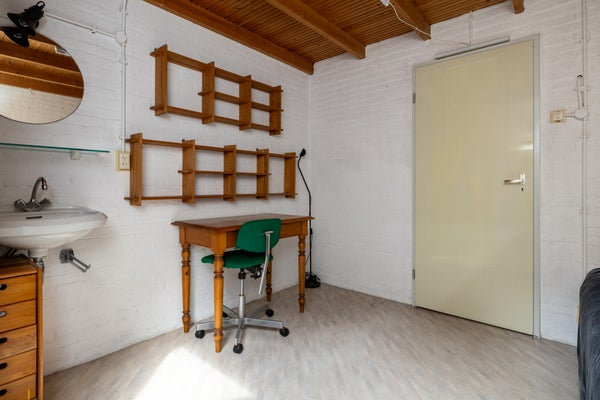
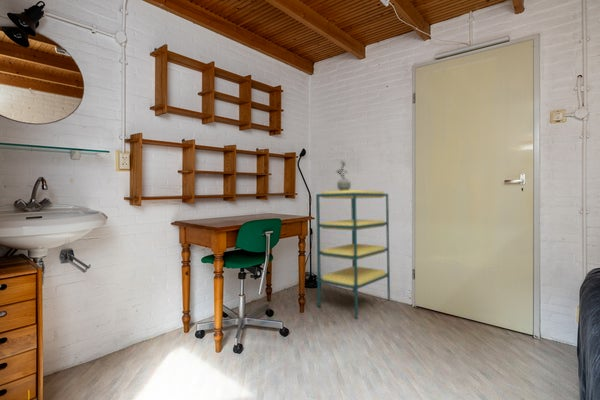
+ potted plant [334,160,352,191]
+ shelving unit [315,189,391,319]
